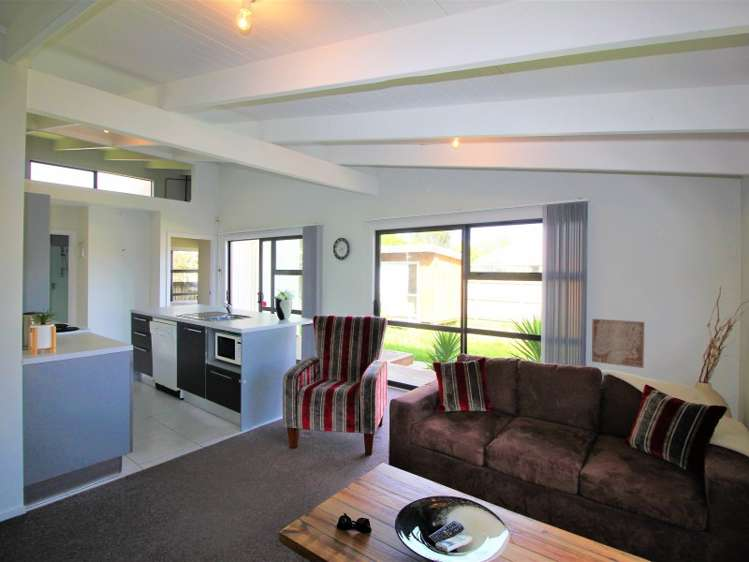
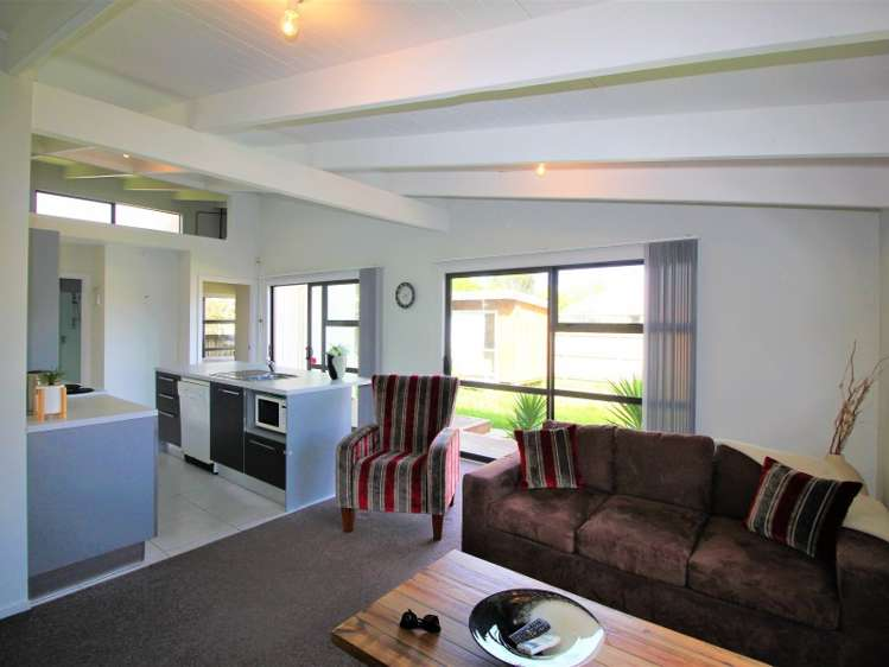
- wall art [591,318,645,369]
